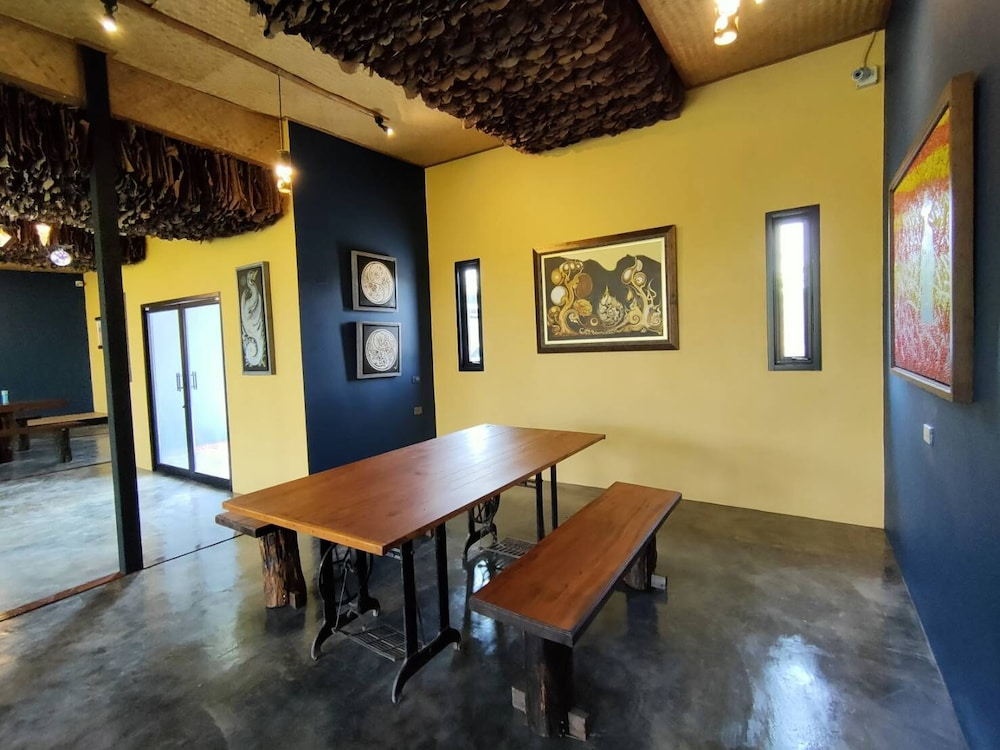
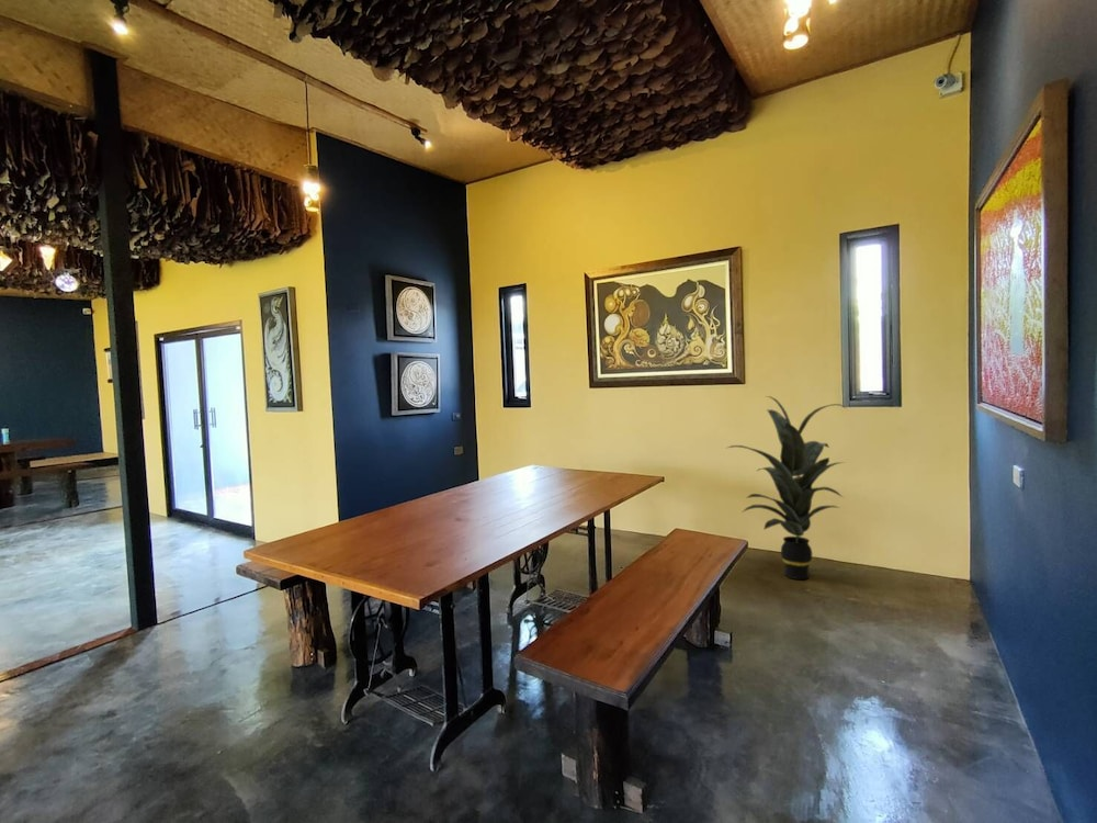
+ indoor plant [726,395,848,580]
